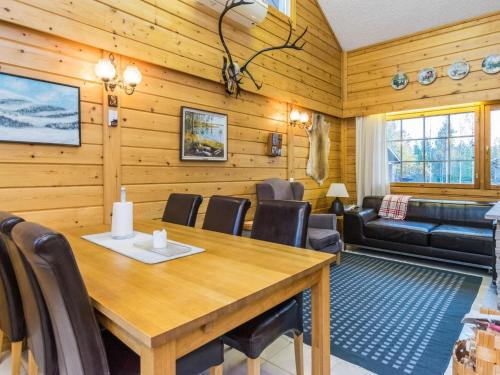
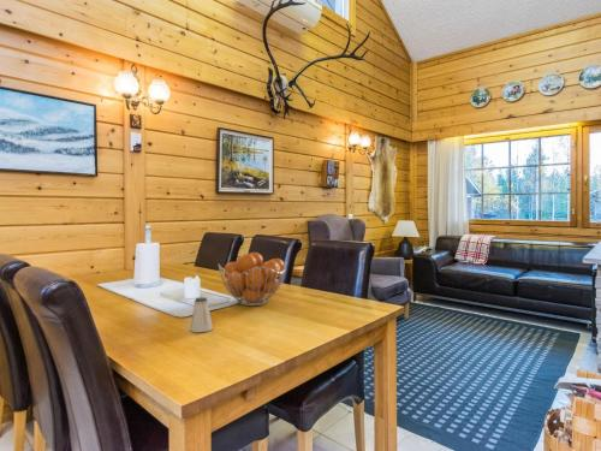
+ fruit basket [218,251,287,307]
+ saltshaker [189,296,214,333]
